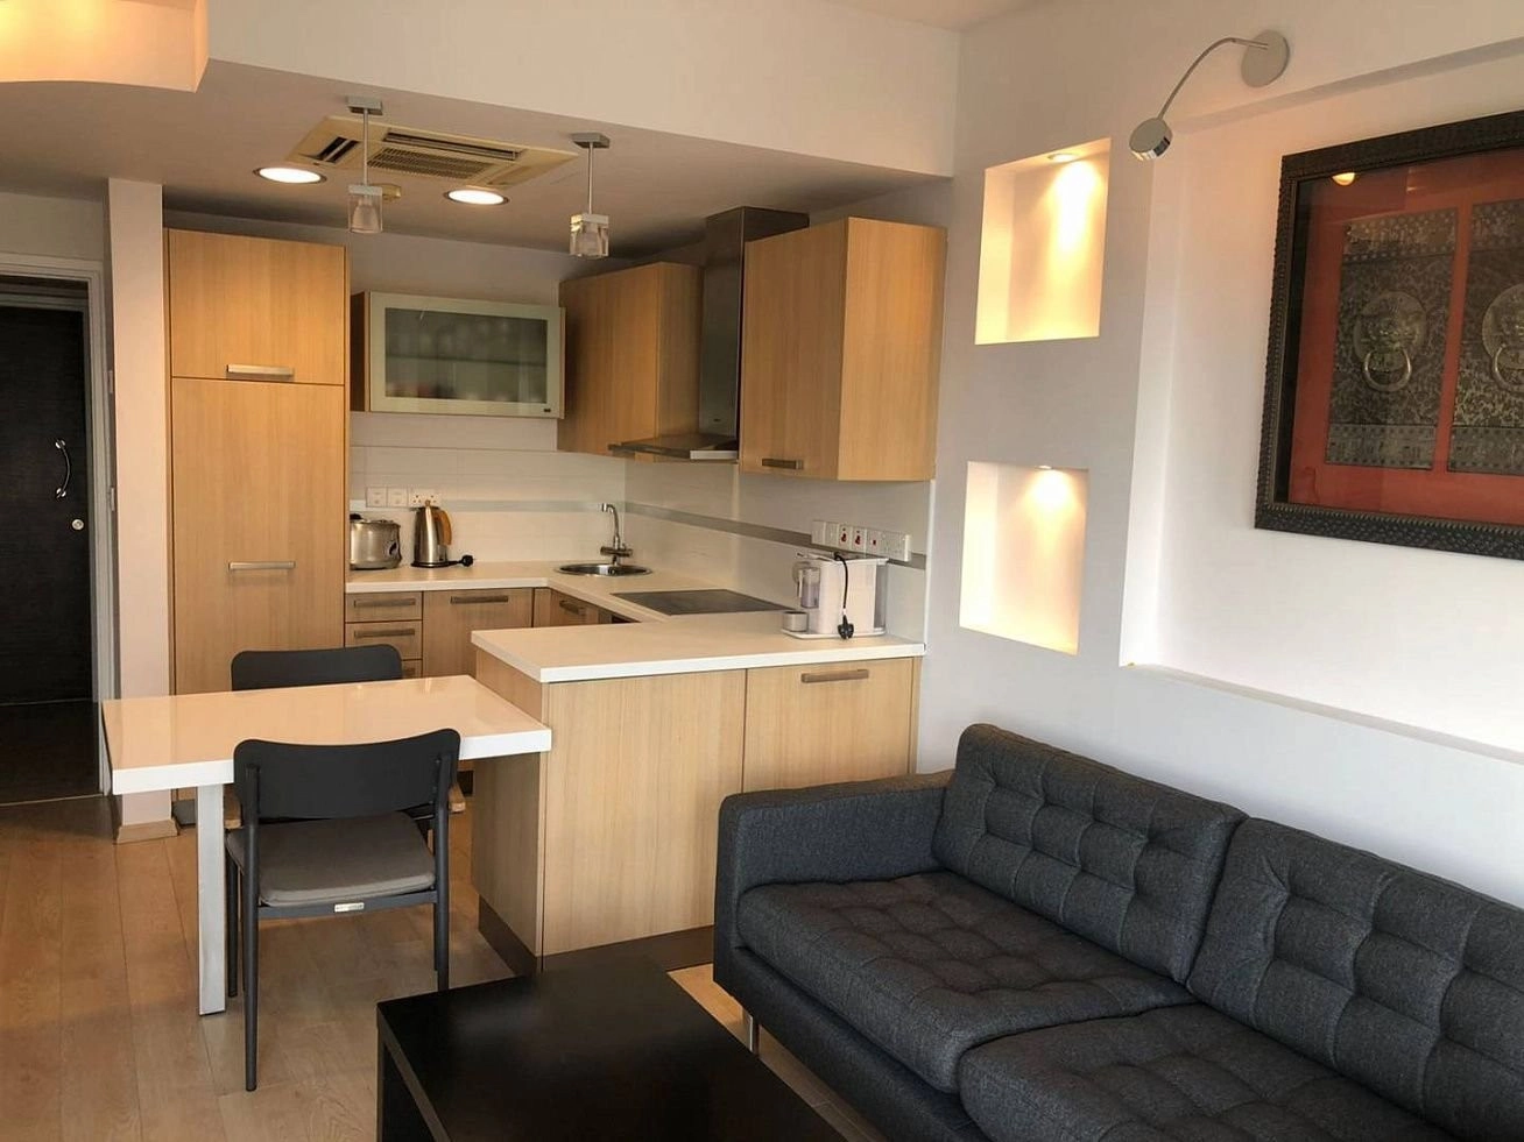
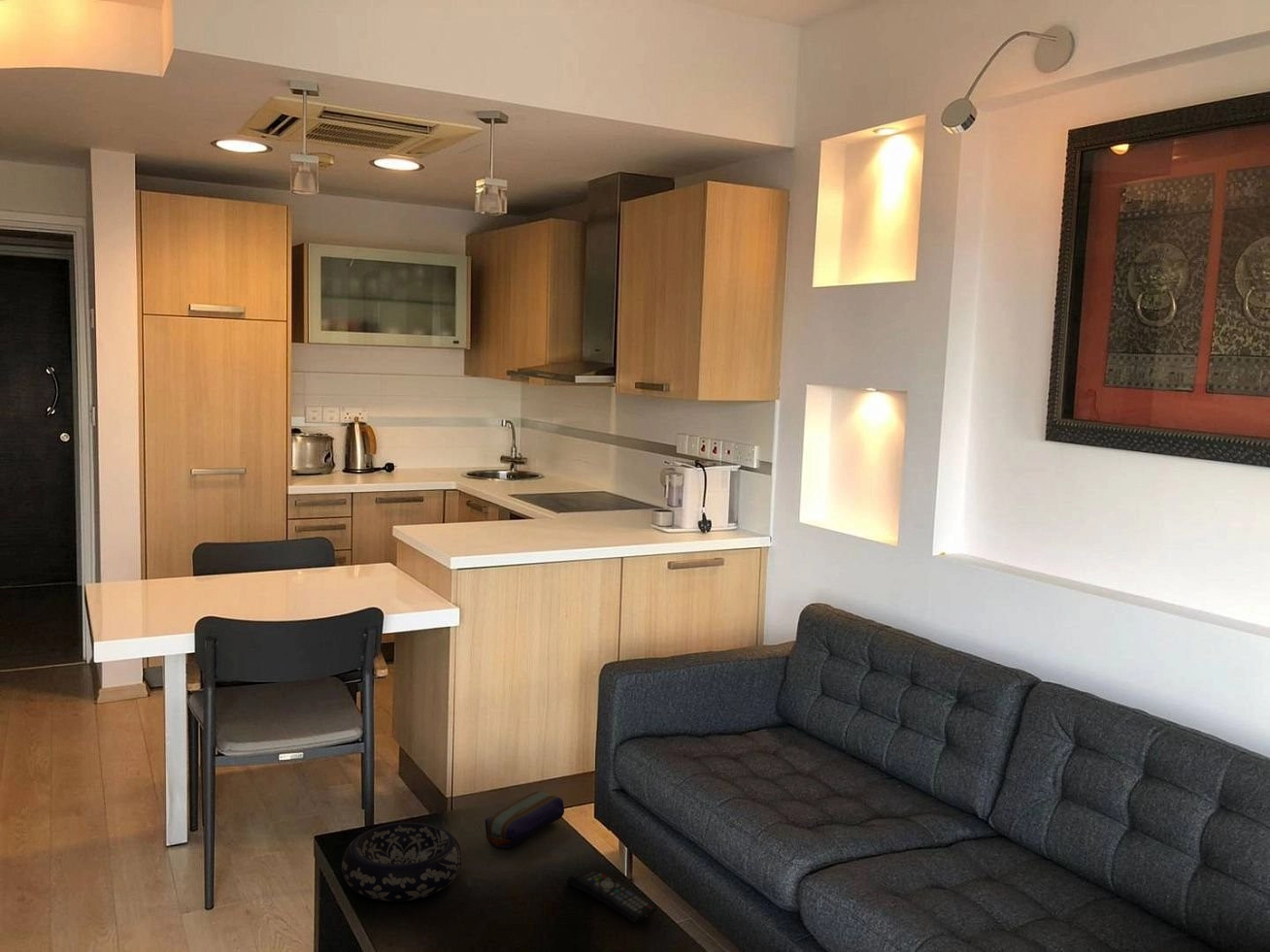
+ pencil case [485,791,565,849]
+ remote control [566,867,658,923]
+ decorative bowl [341,822,463,903]
